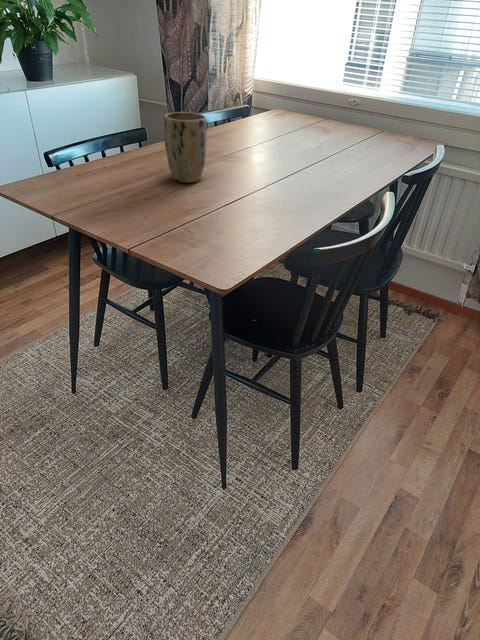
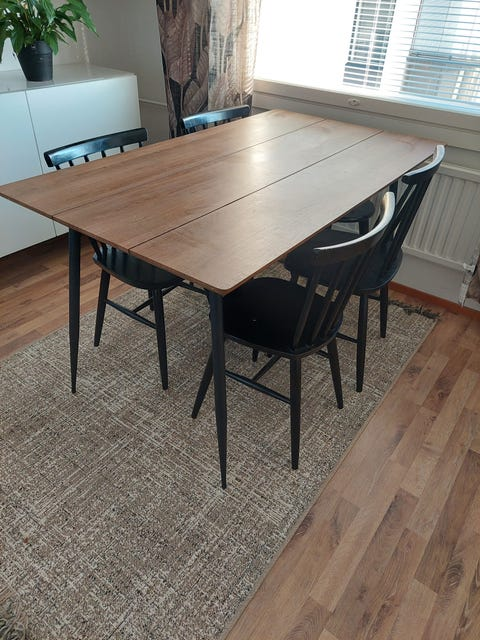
- plant pot [163,111,208,184]
